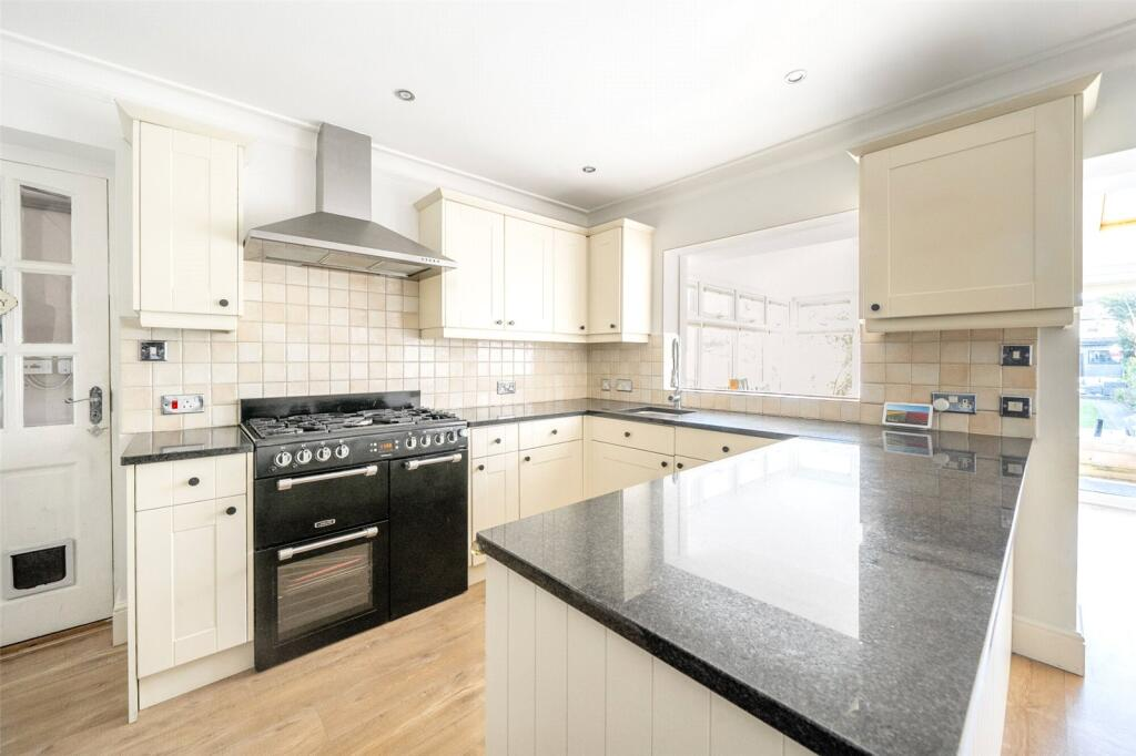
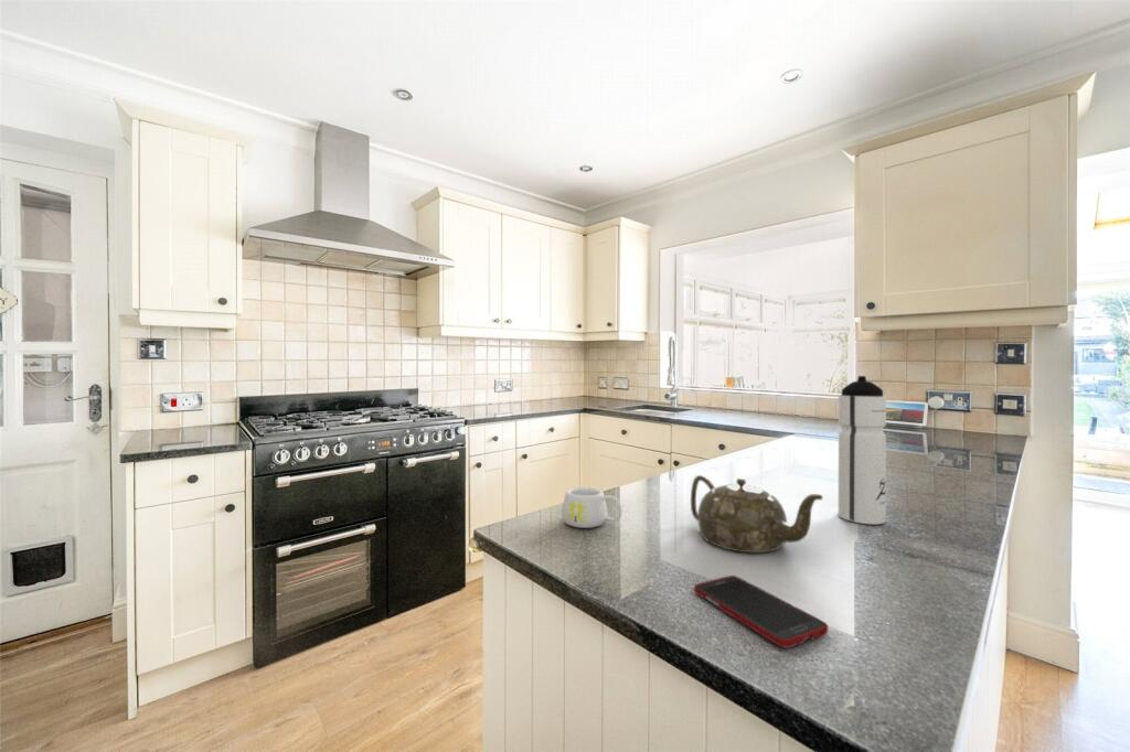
+ mug [561,486,623,529]
+ cell phone [693,574,829,648]
+ teapot [690,474,823,554]
+ water bottle [838,375,887,526]
